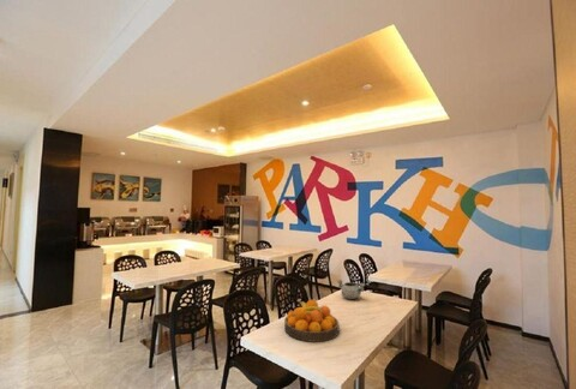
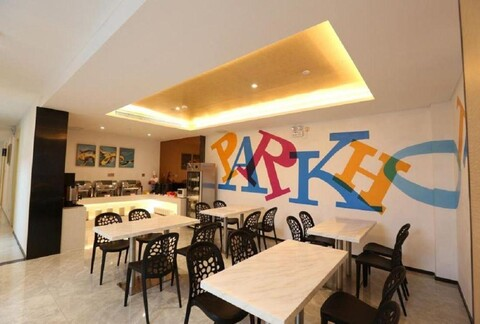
- fruit bowl [283,299,340,343]
- decorative bowl [336,279,366,300]
